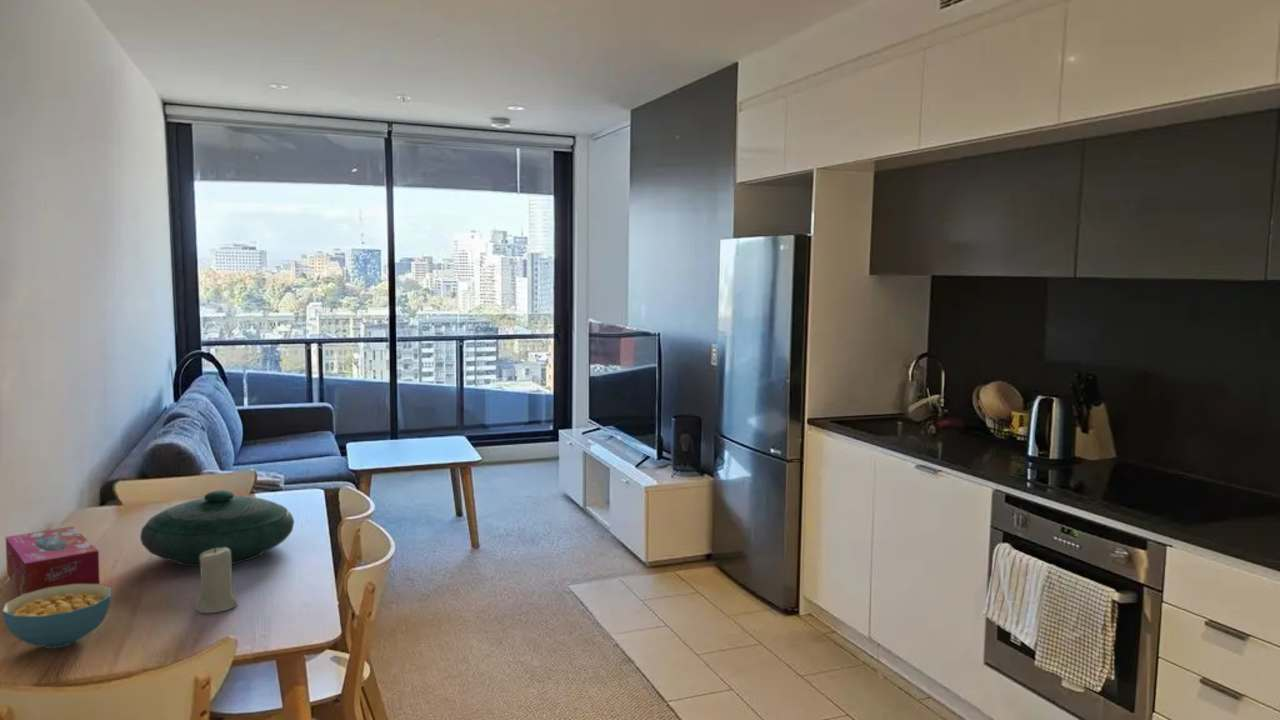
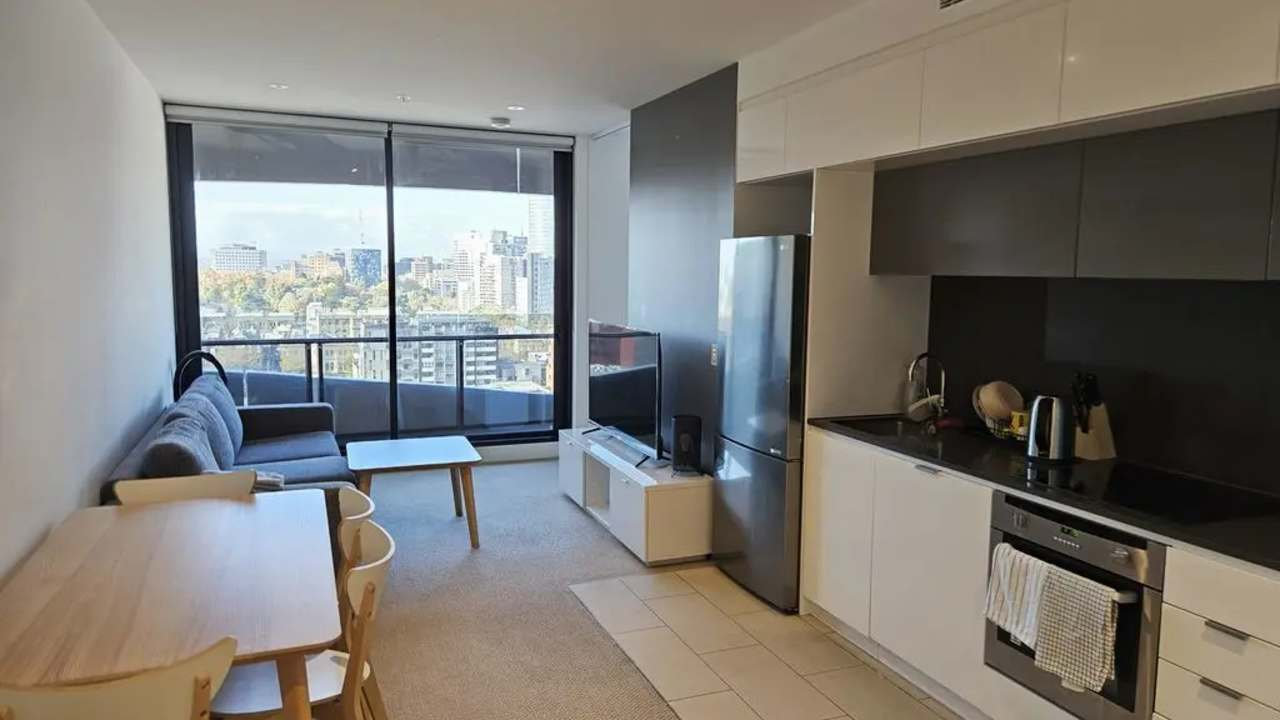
- tissue box [4,526,101,595]
- cereal bowl [1,584,112,649]
- decorative bowl [139,489,295,568]
- candle [195,547,239,614]
